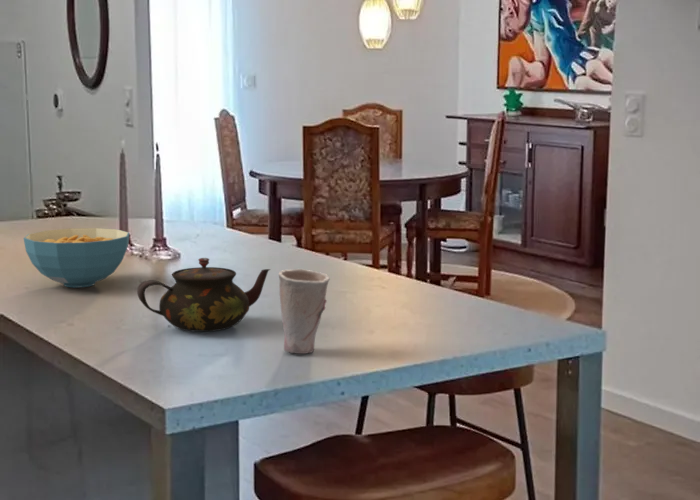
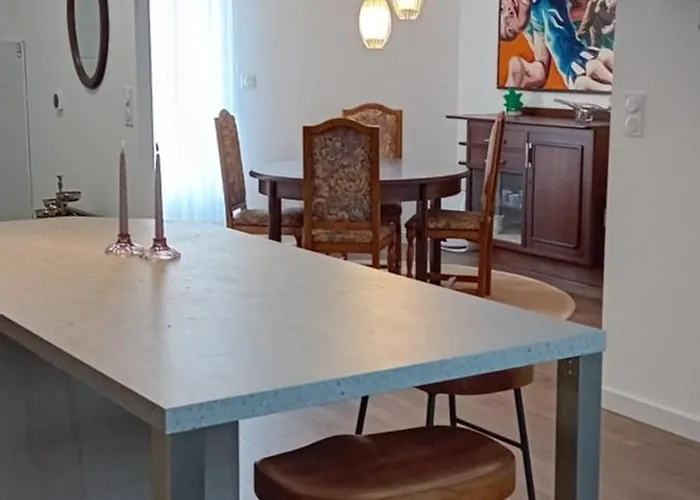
- cereal bowl [23,227,130,289]
- teapot [136,257,271,333]
- cup [278,268,331,355]
